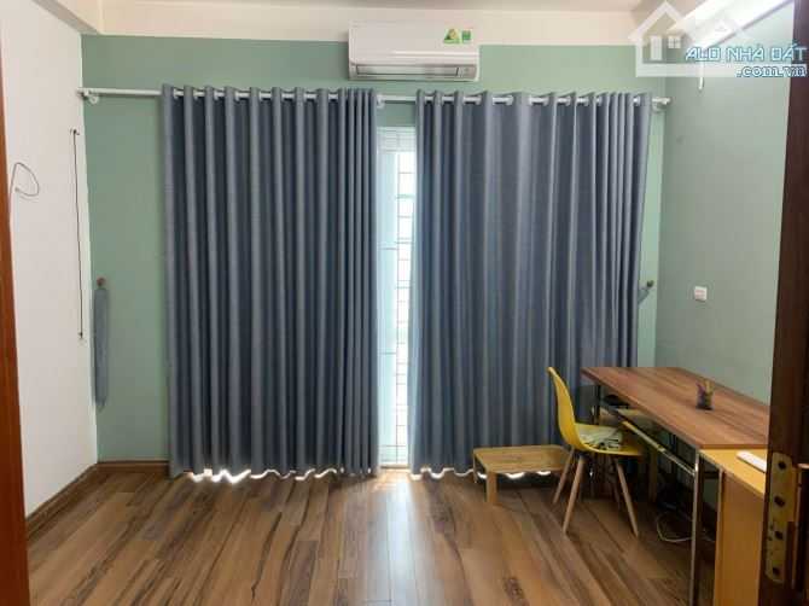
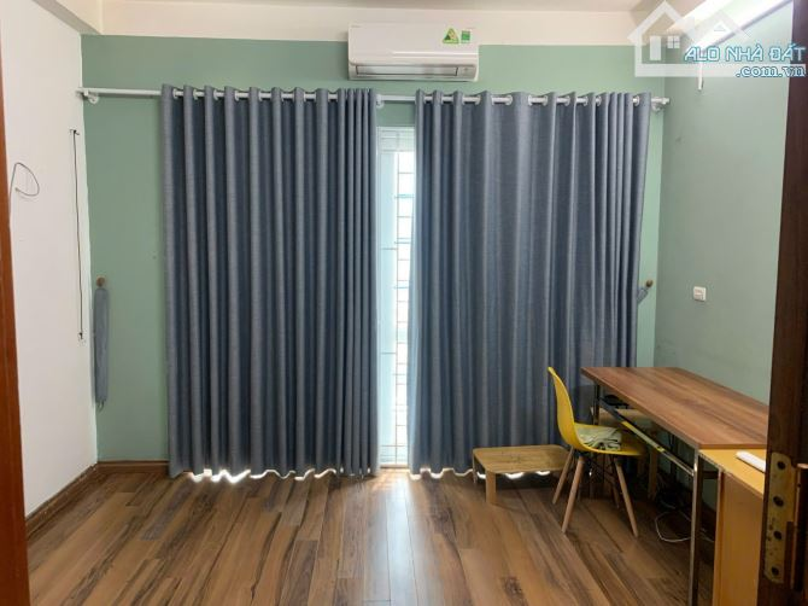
- pen holder [694,380,718,410]
